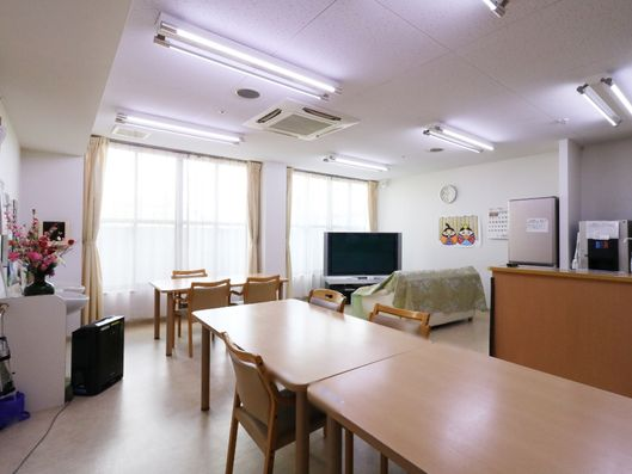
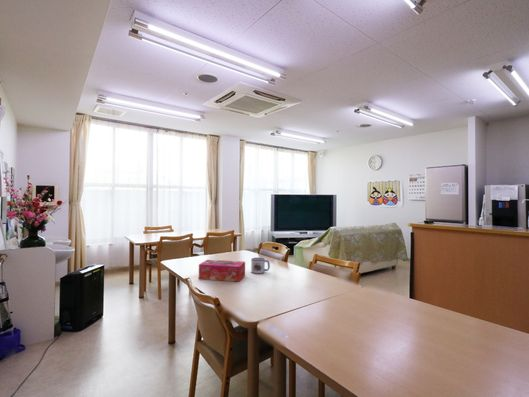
+ mug [250,257,271,275]
+ tissue box [198,259,246,283]
